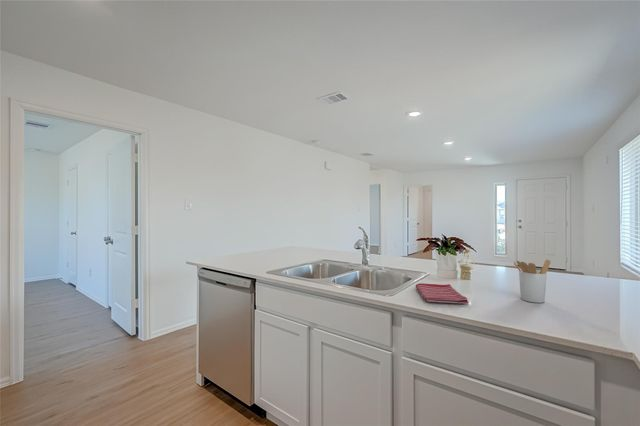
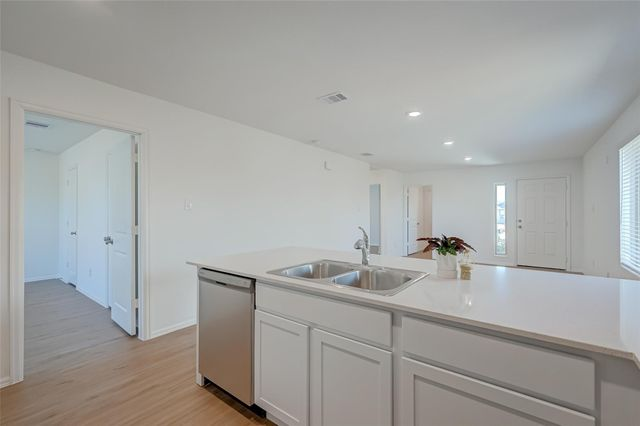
- utensil holder [513,258,551,304]
- dish towel [415,282,469,305]
